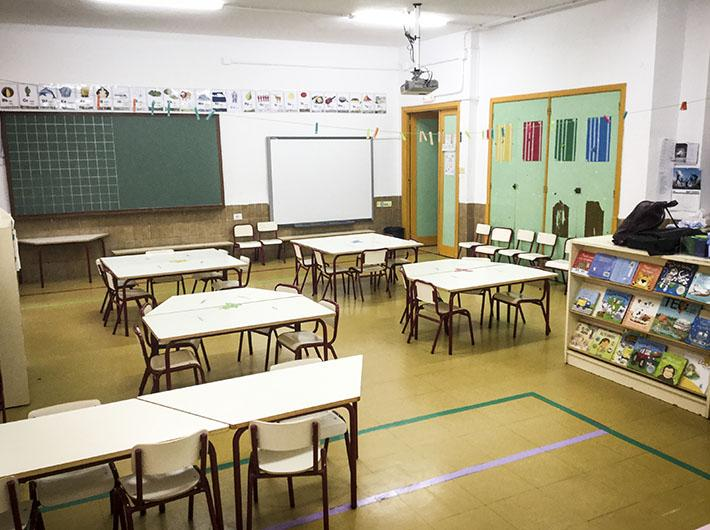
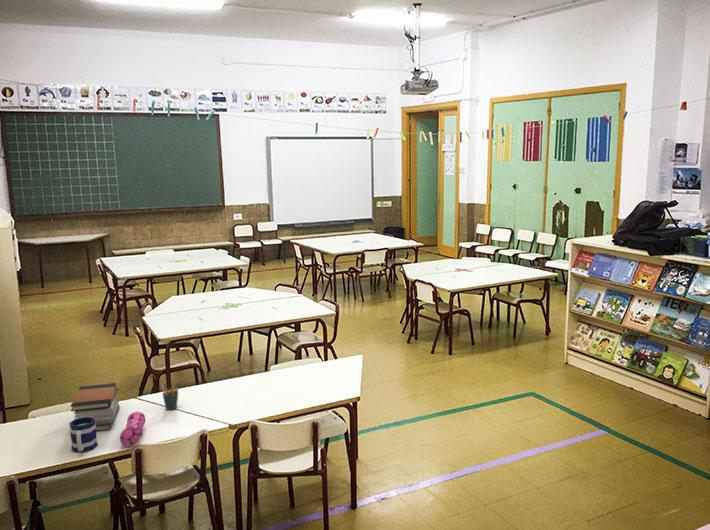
+ book stack [69,382,121,432]
+ pencil case [119,410,146,447]
+ pen holder [160,384,179,411]
+ mug [69,417,99,453]
